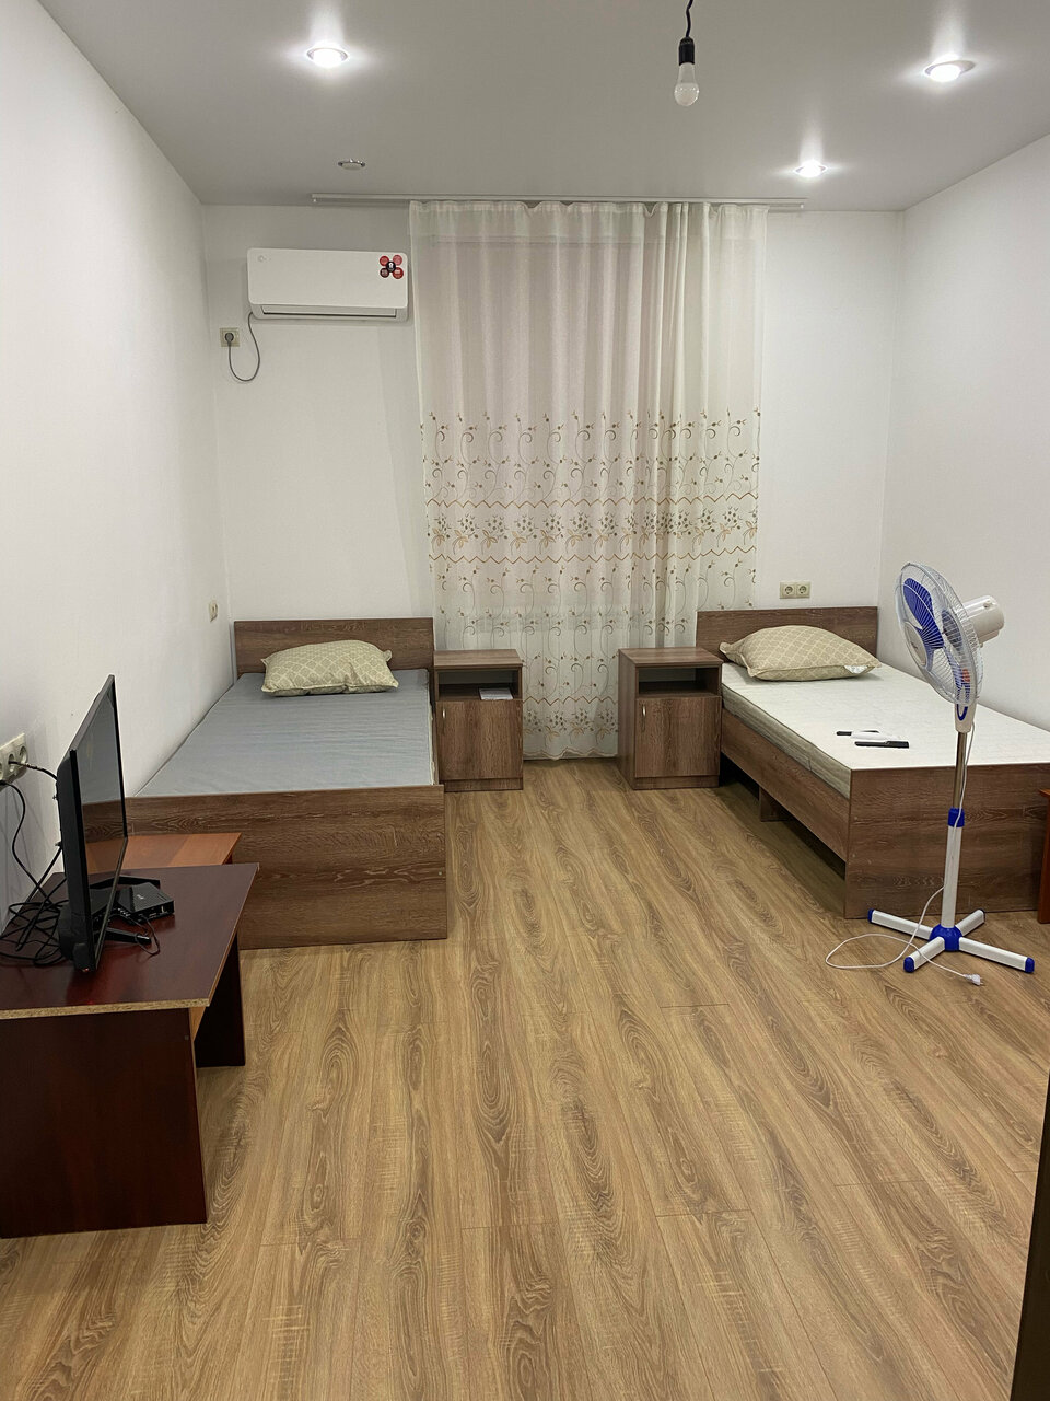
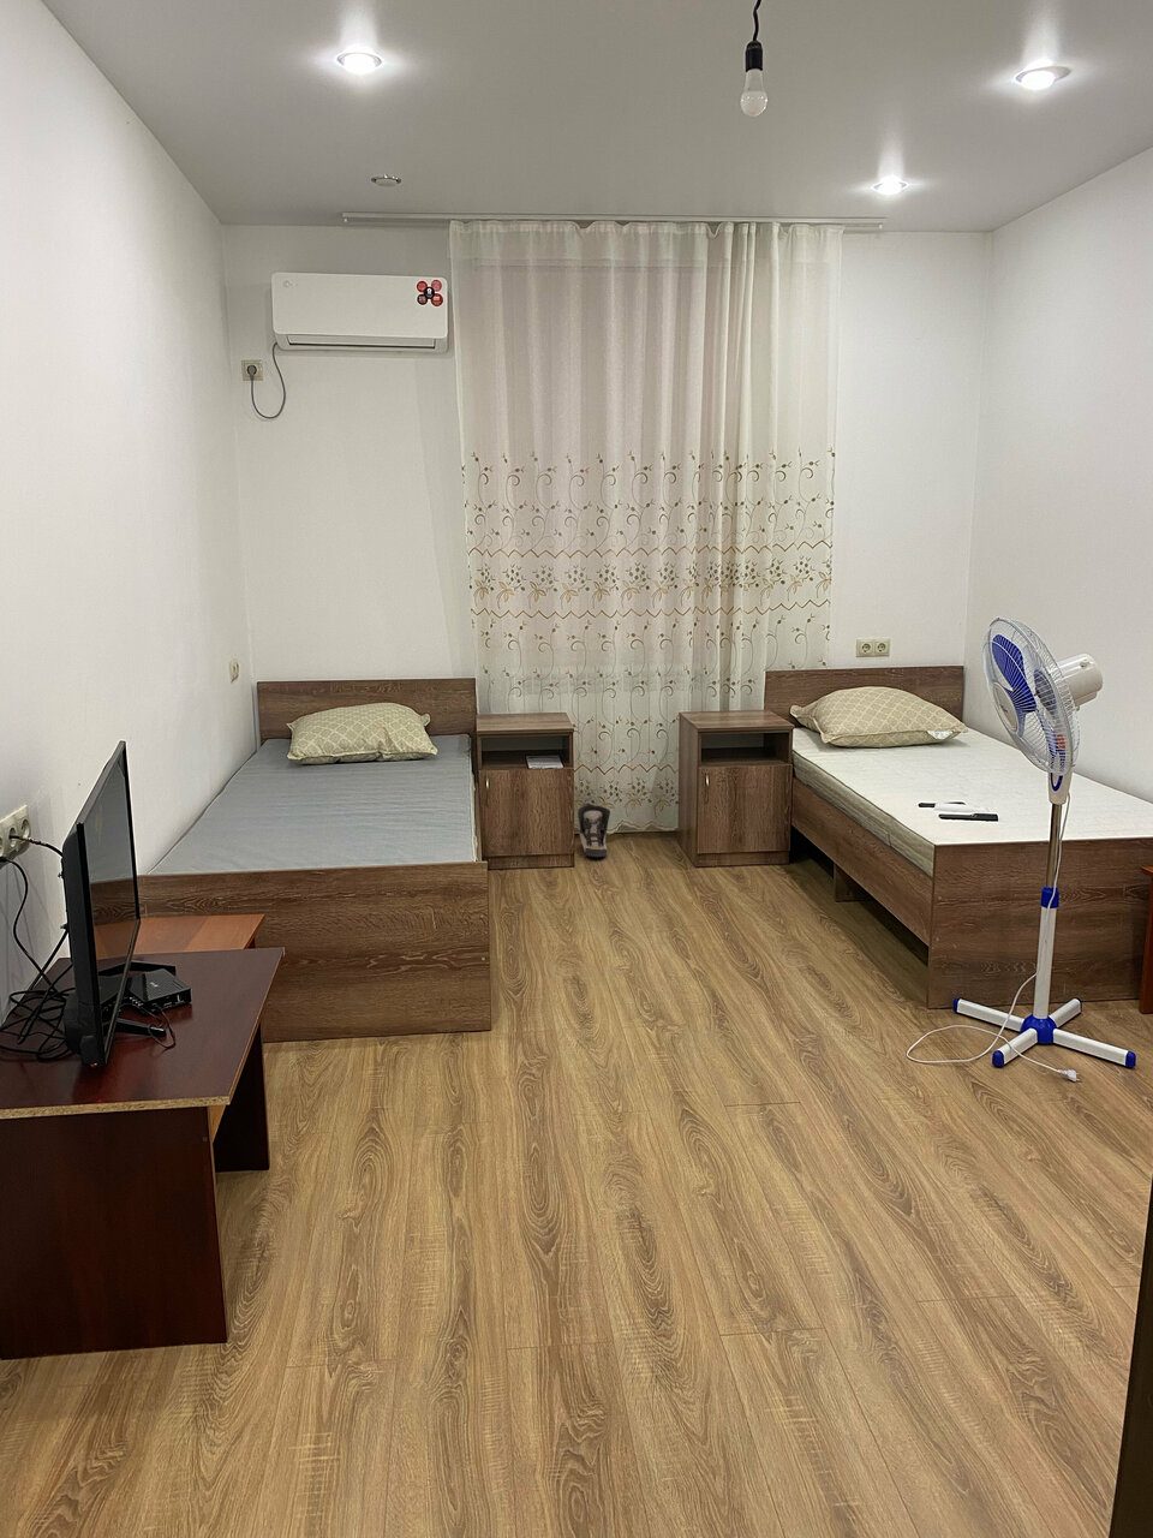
+ shoe [576,803,612,857]
